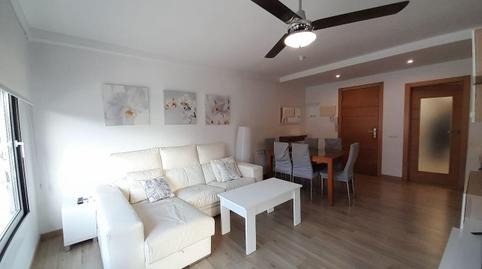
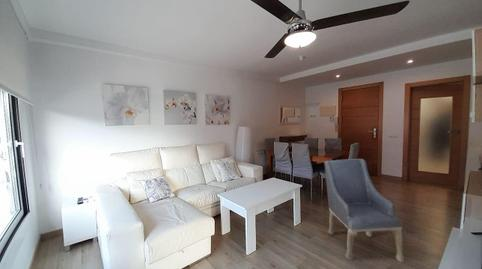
+ armchair [323,158,405,263]
